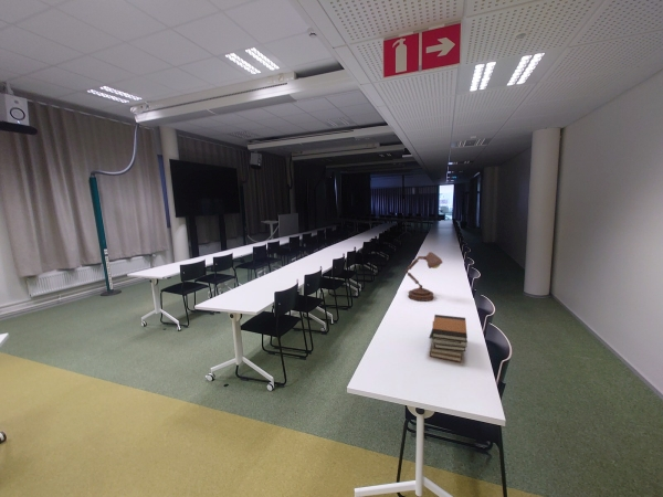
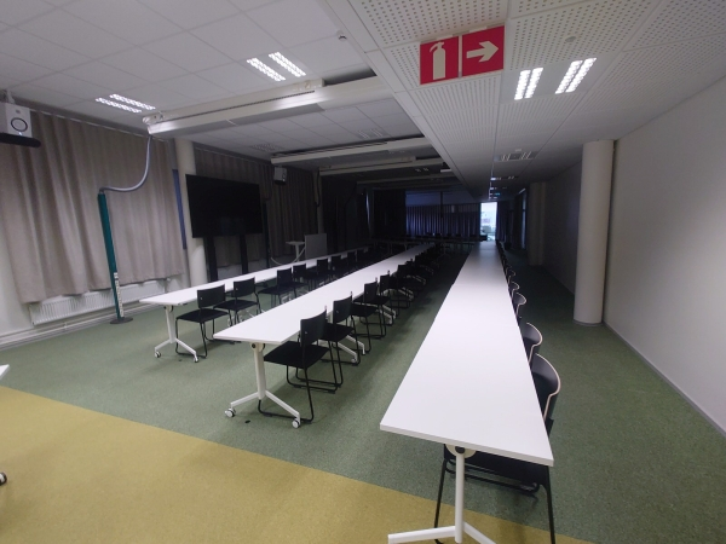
- desk lamp [403,251,444,303]
- book stack [429,314,469,363]
